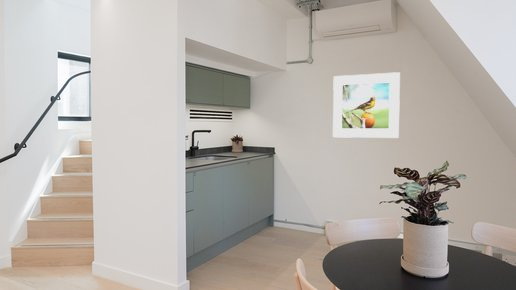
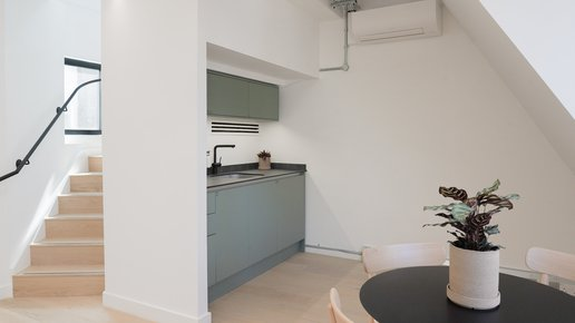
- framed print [332,71,401,139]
